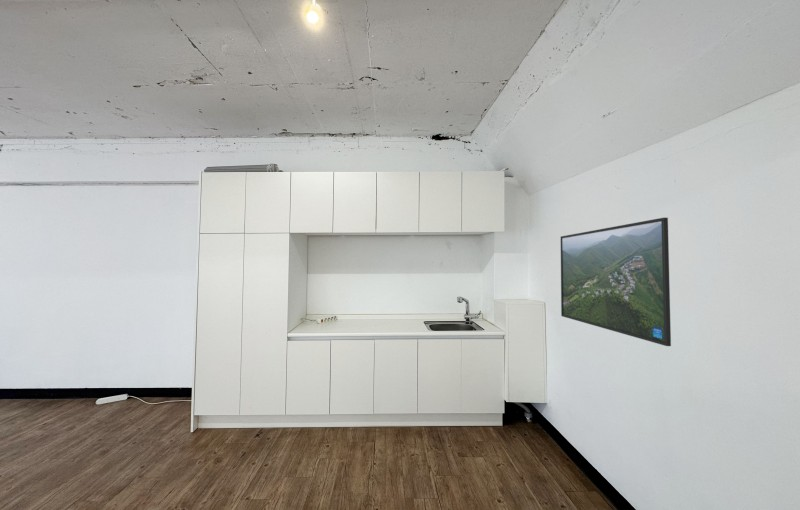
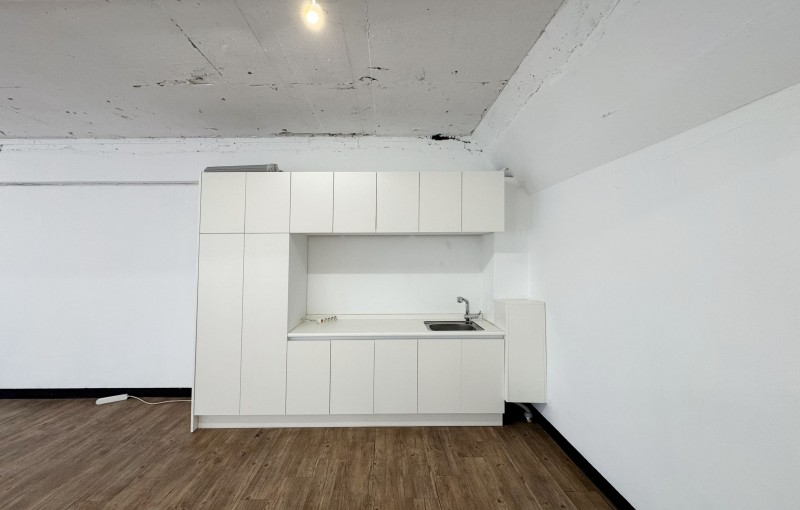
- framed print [560,217,672,347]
